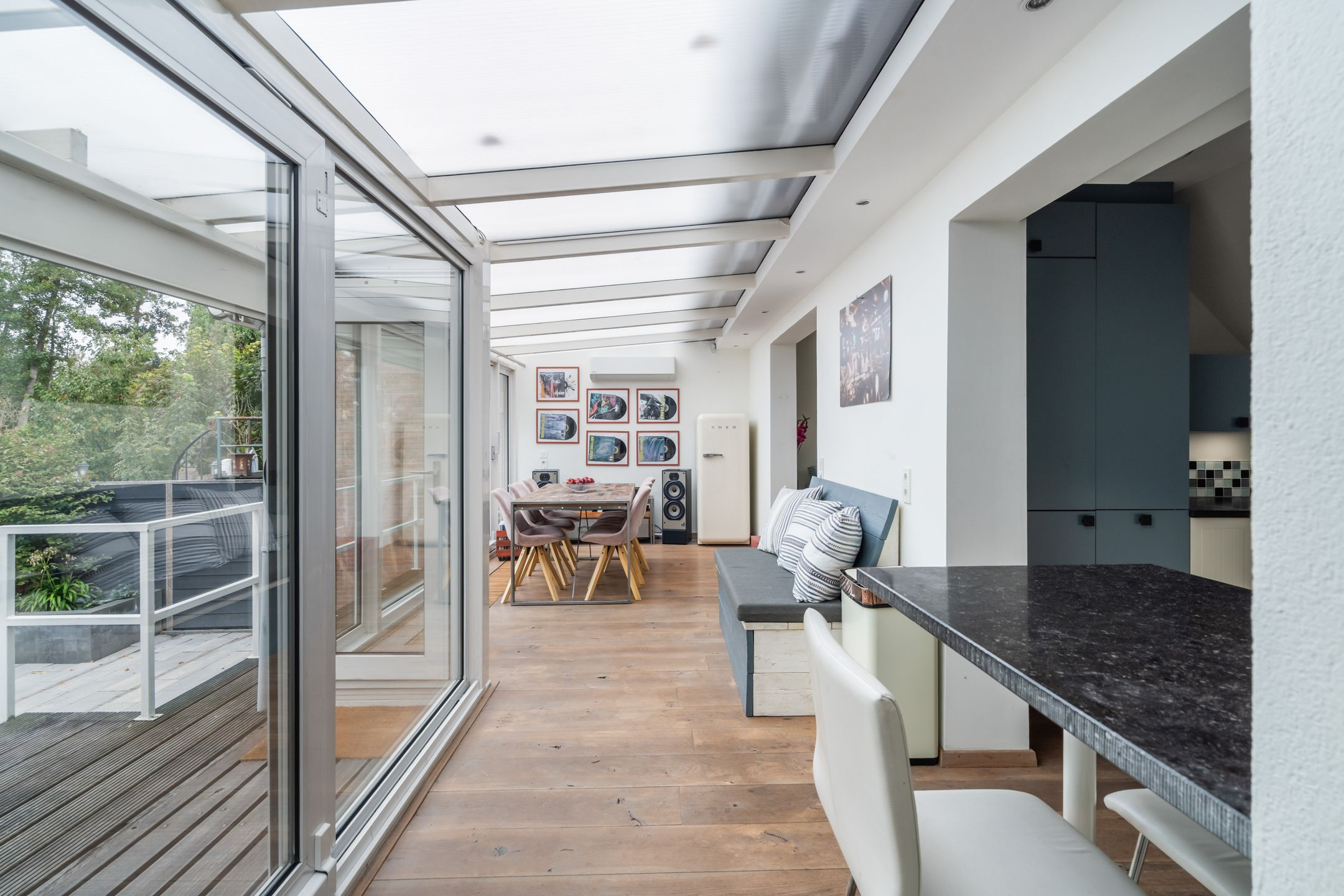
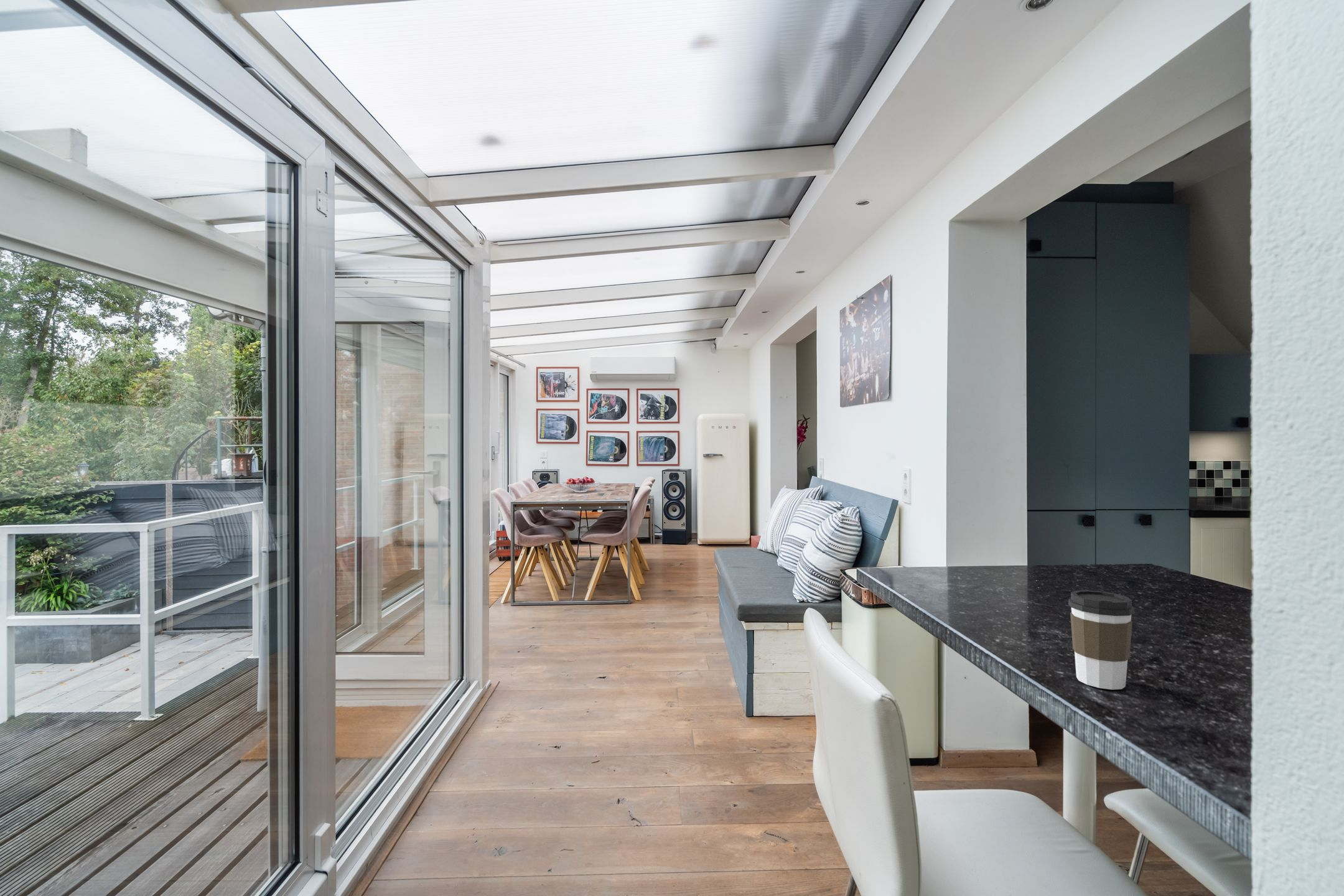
+ coffee cup [1068,590,1136,690]
